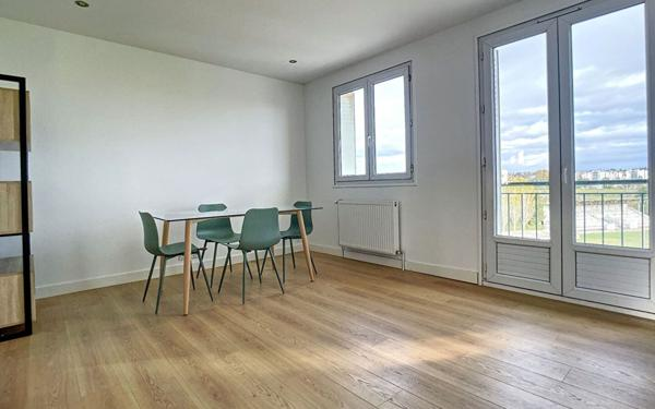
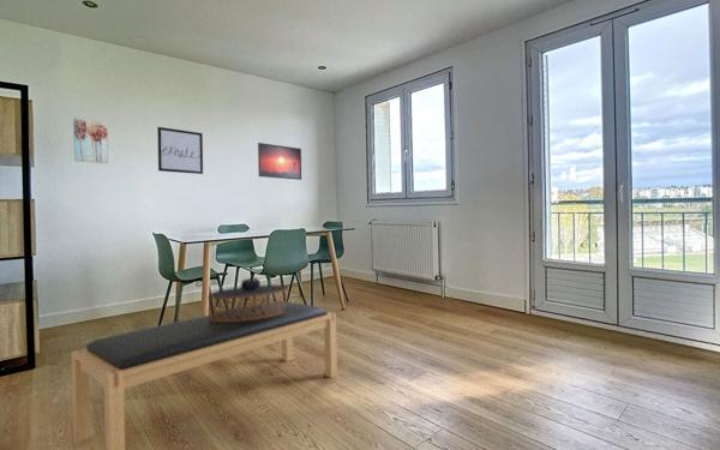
+ wall art [156,126,204,175]
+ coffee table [208,276,290,322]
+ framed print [257,142,302,181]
+ wall art [72,116,109,164]
+ bench [71,300,338,450]
